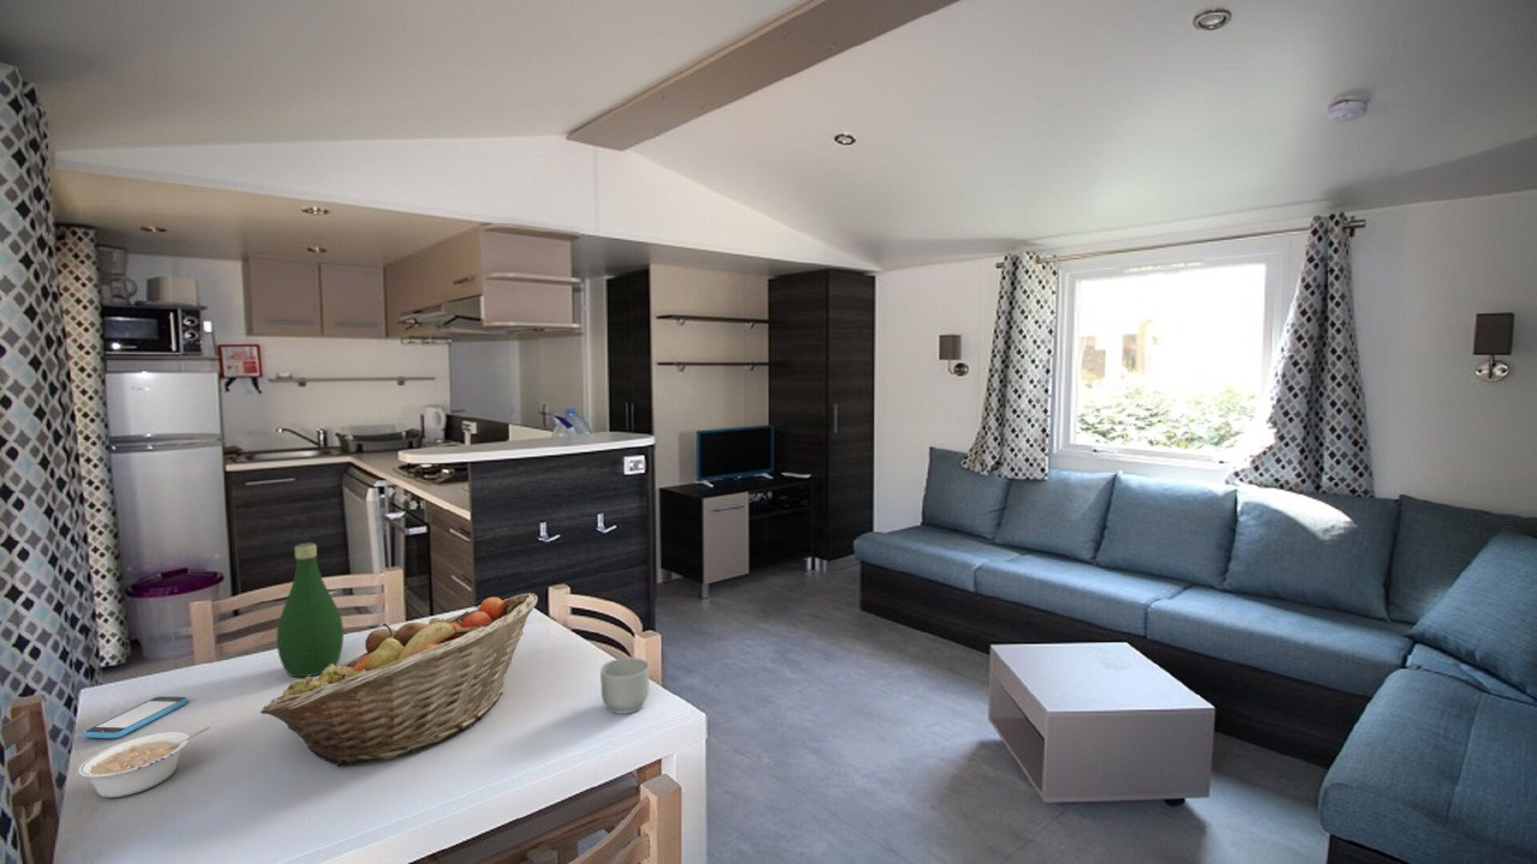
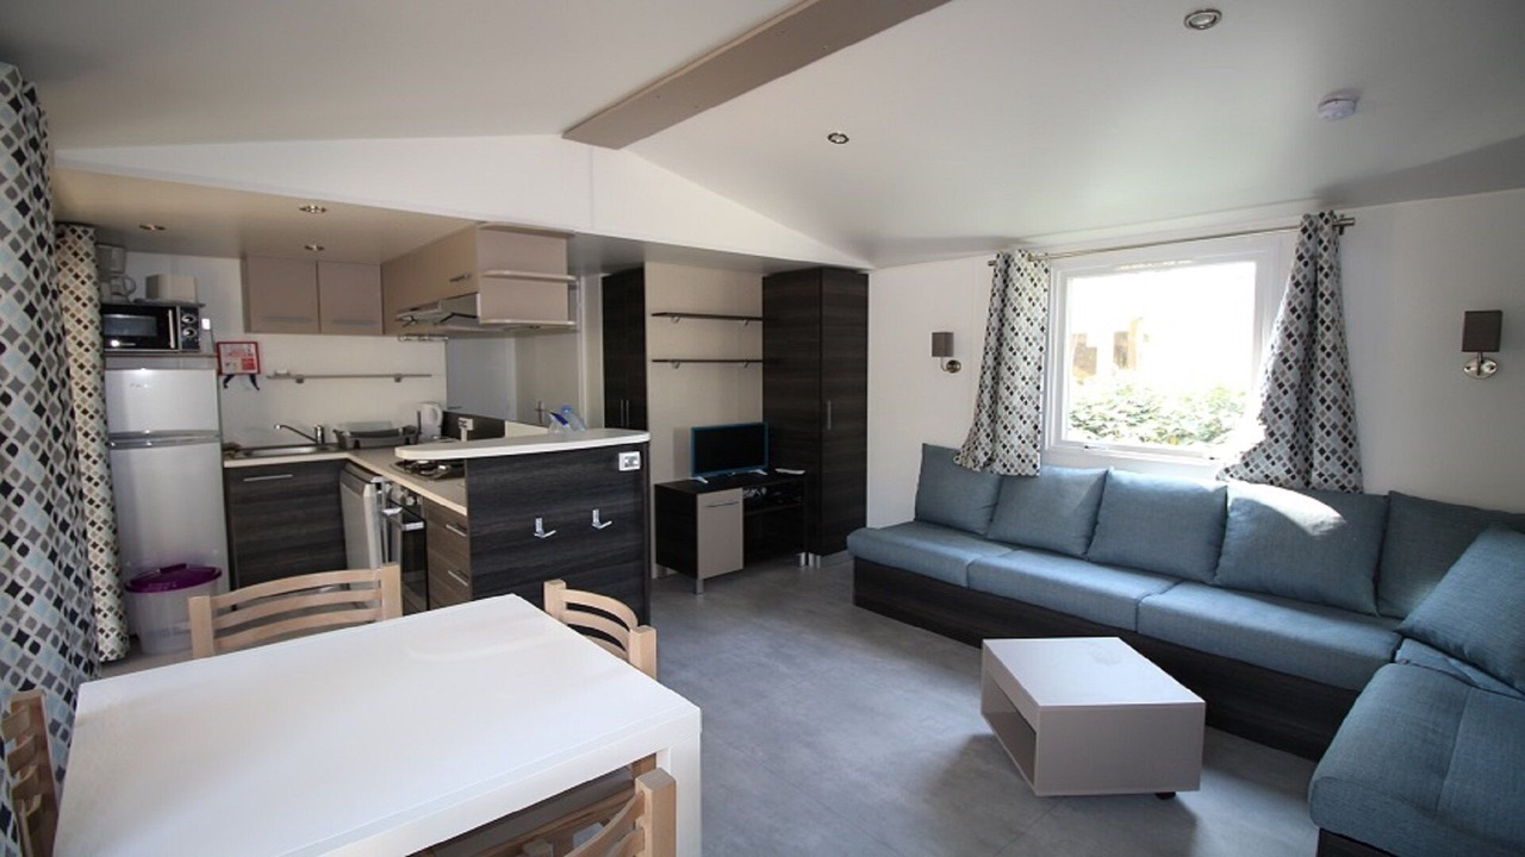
- legume [77,726,210,799]
- smartphone [83,695,189,739]
- bottle [276,541,345,678]
- mug [599,656,651,715]
- fruit basket [259,593,539,768]
